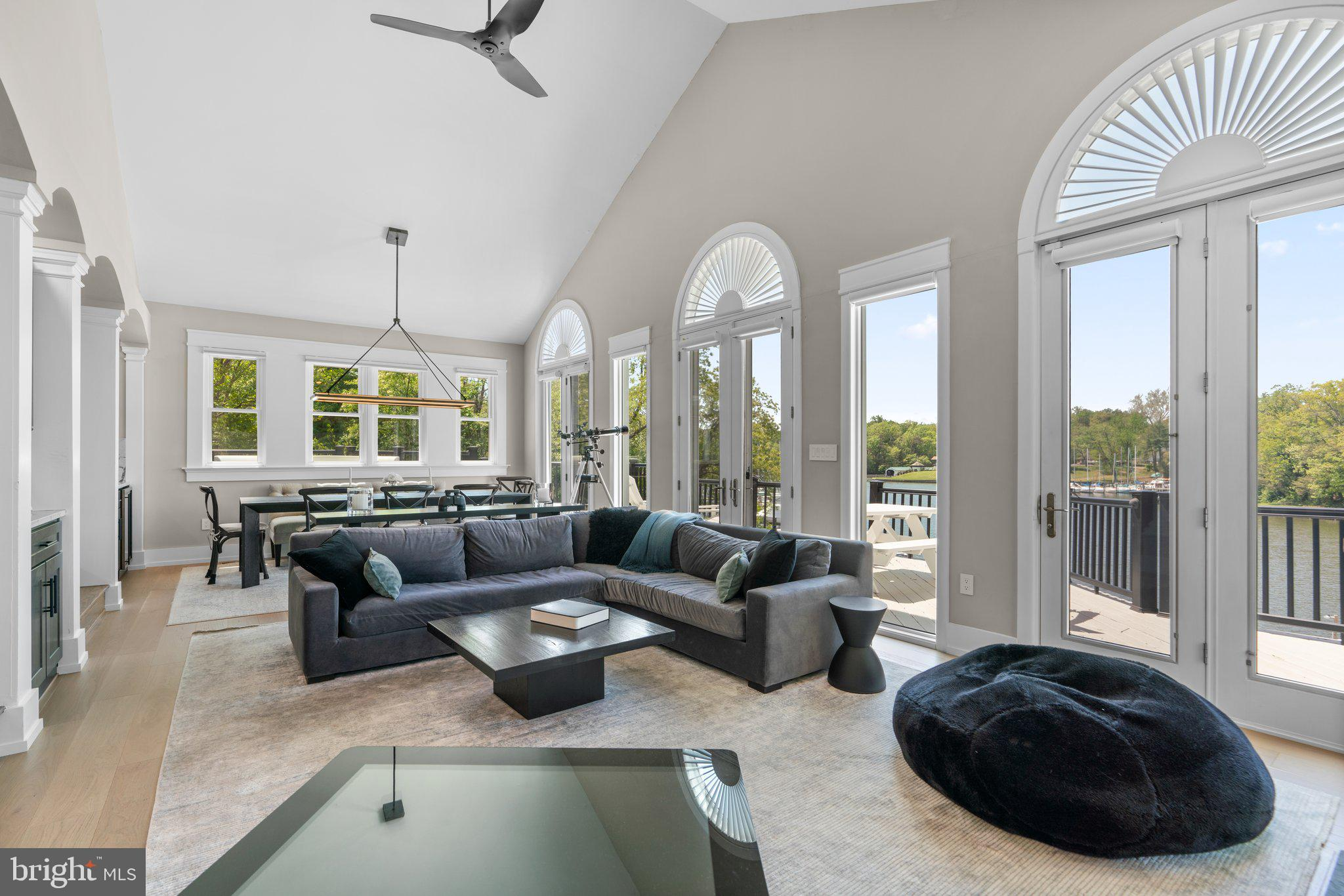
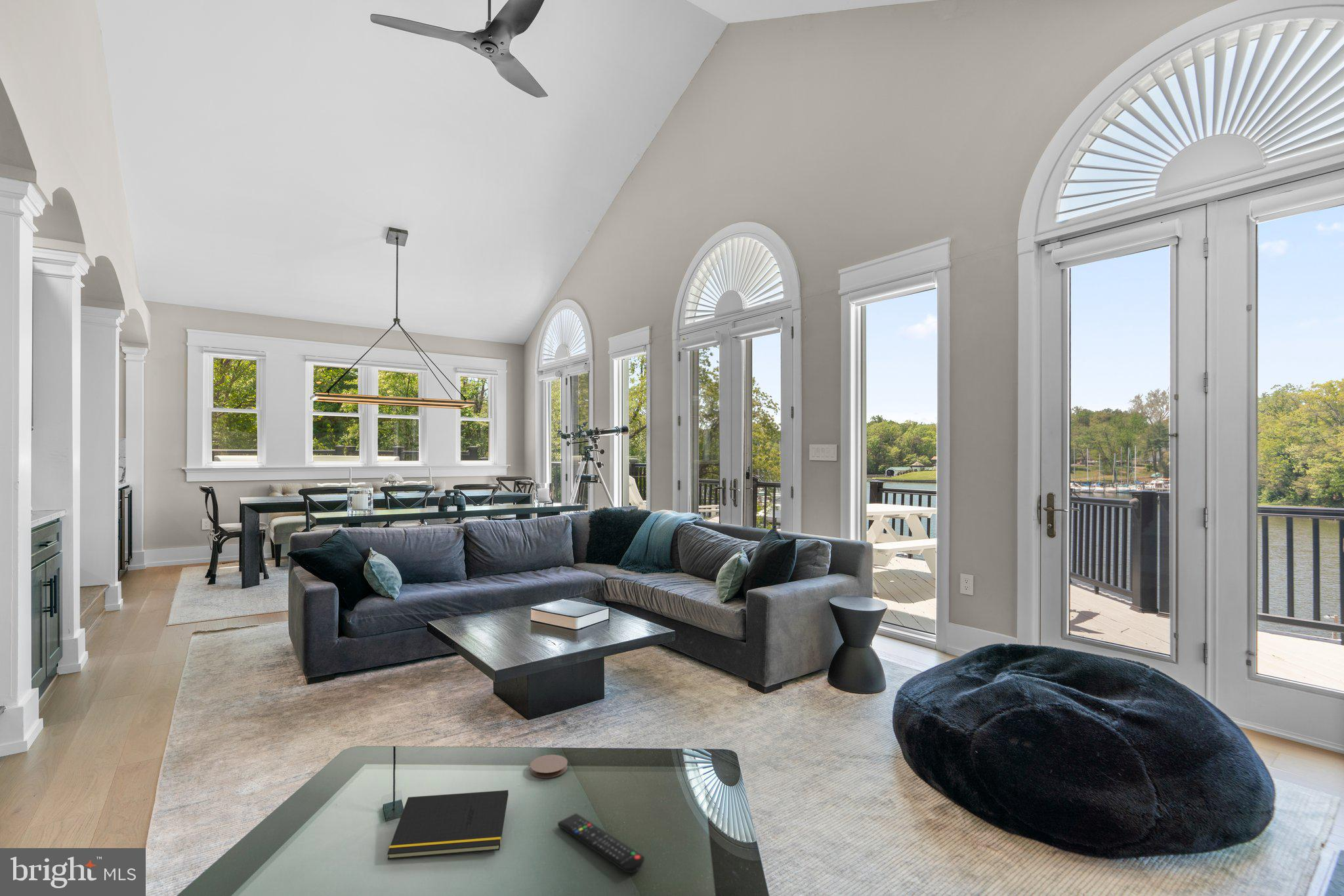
+ remote control [557,813,645,874]
+ coaster [530,754,568,779]
+ notepad [387,790,509,860]
